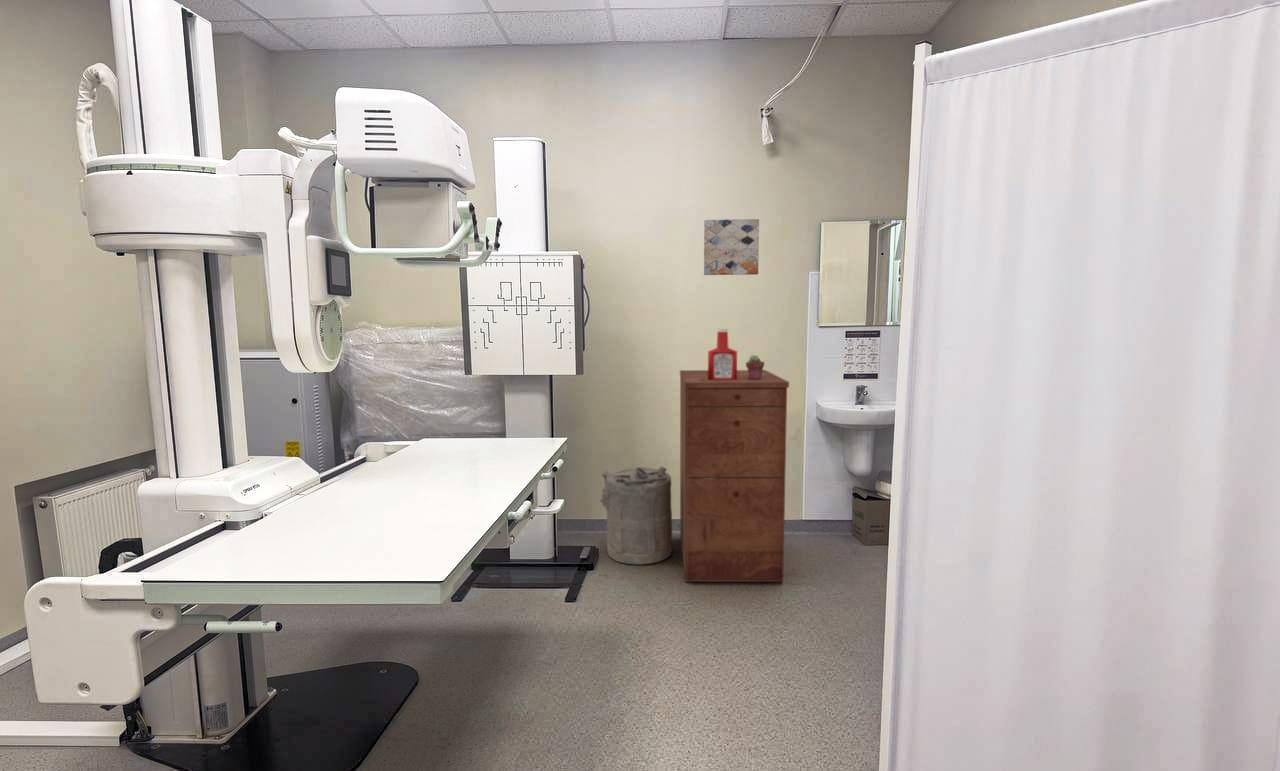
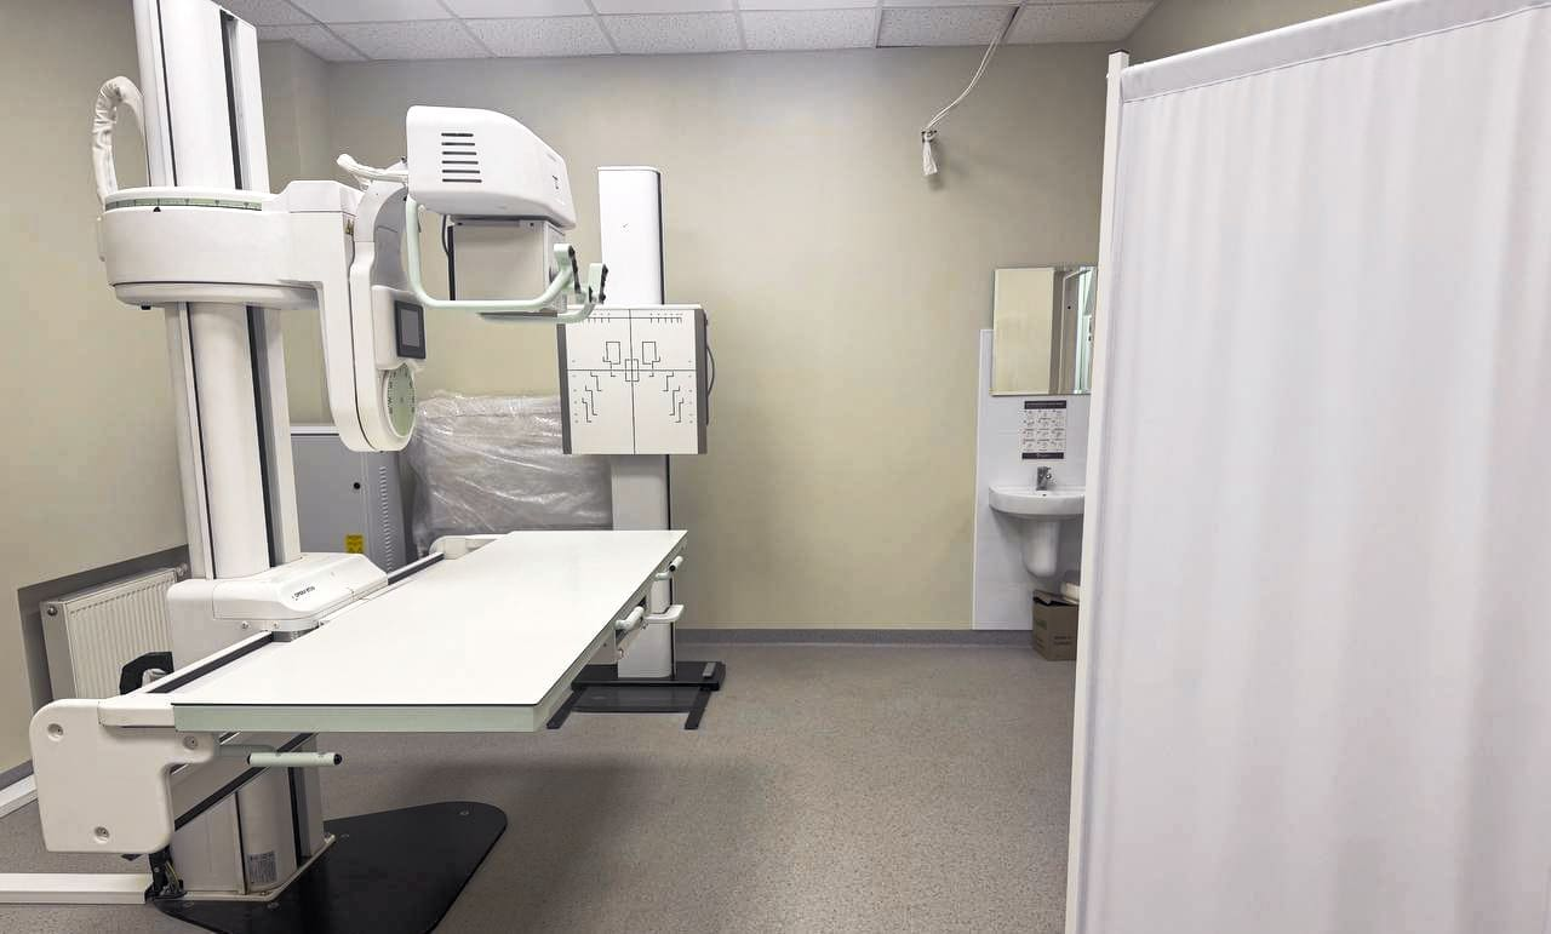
- potted succulent [745,354,765,380]
- wall art [703,218,760,276]
- filing cabinet [679,369,790,583]
- laundry hamper [599,465,673,565]
- soap bottle [707,327,738,380]
